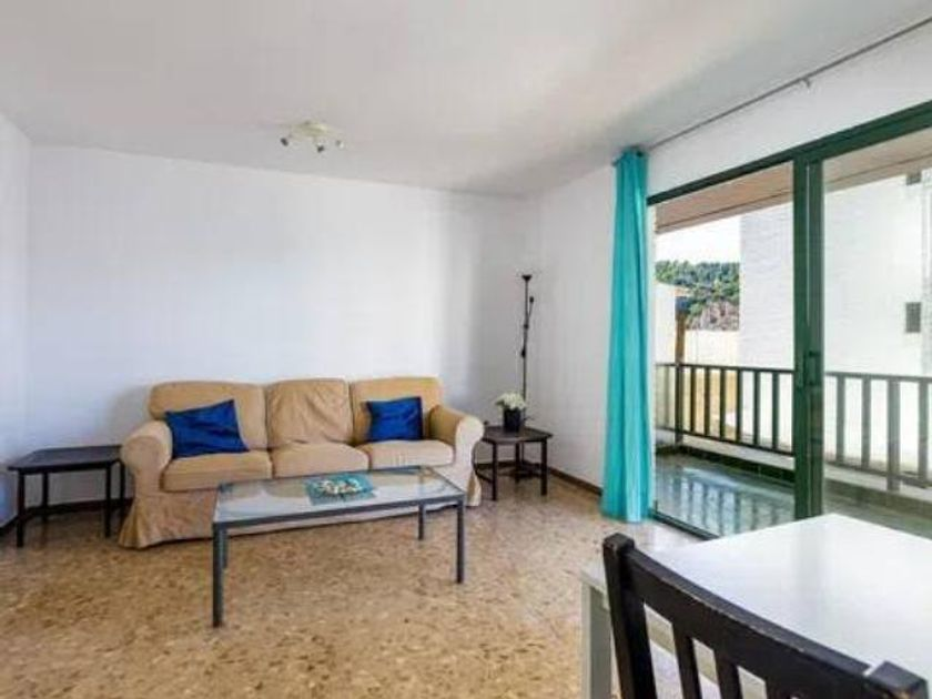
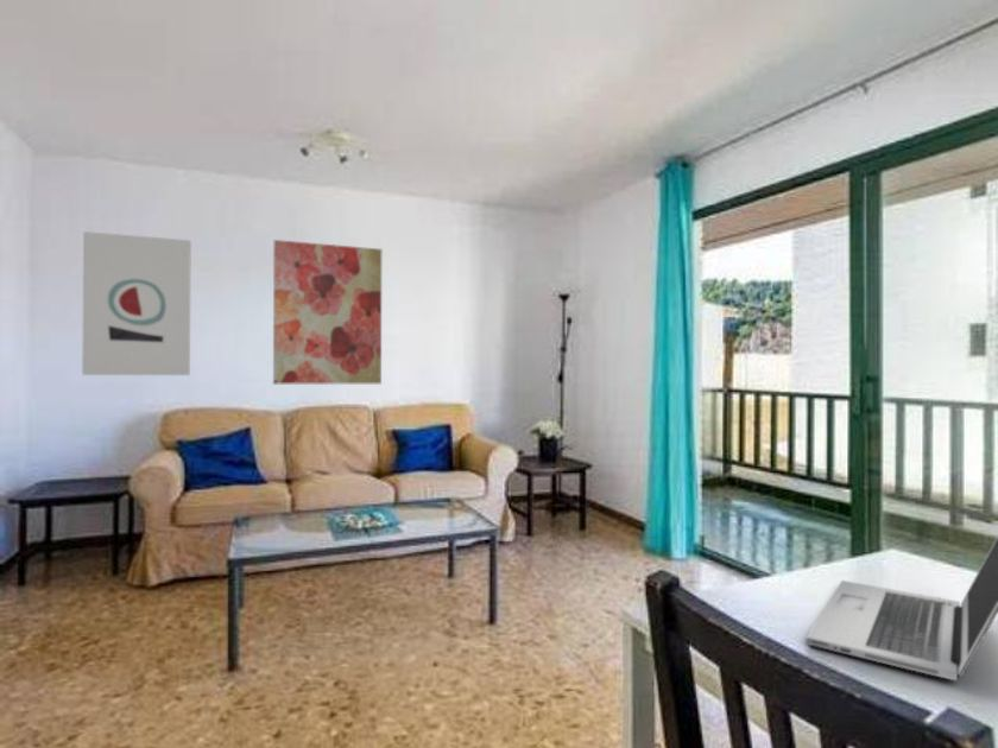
+ laptop [804,535,998,682]
+ wall art [81,230,192,376]
+ wall art [272,239,383,385]
